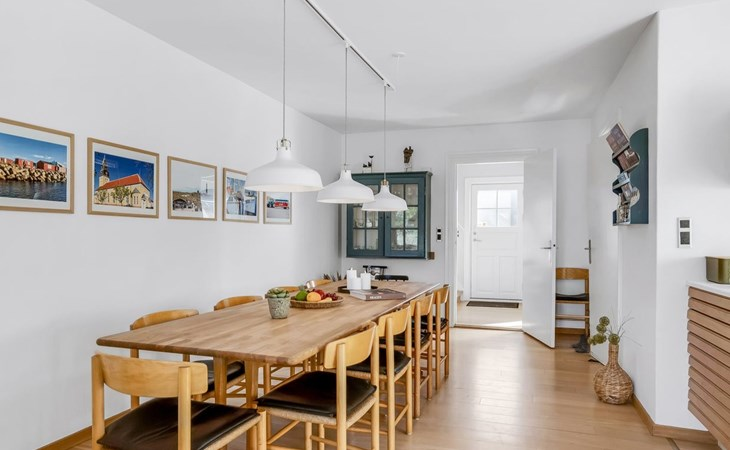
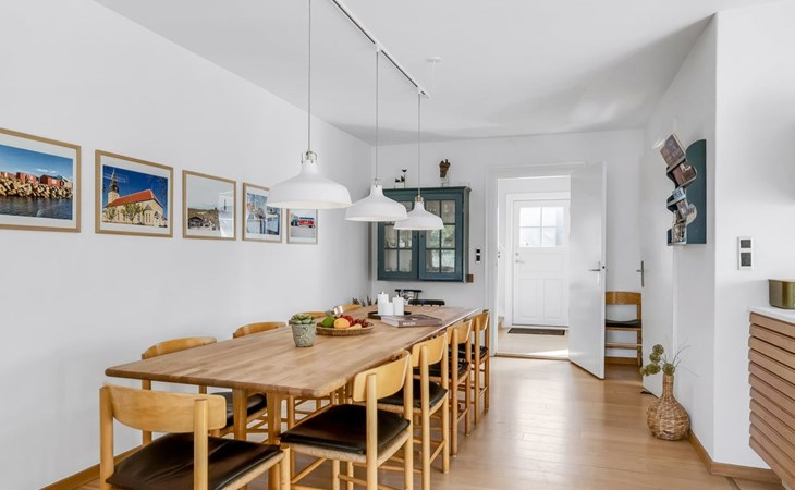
- boots [571,333,591,353]
